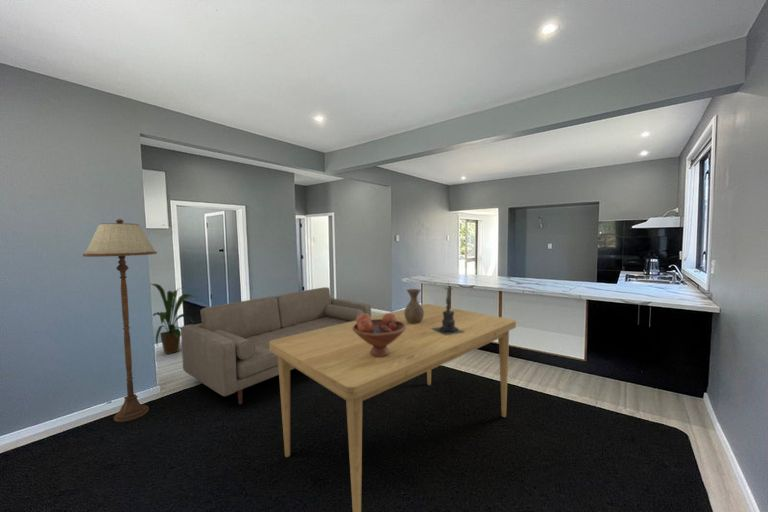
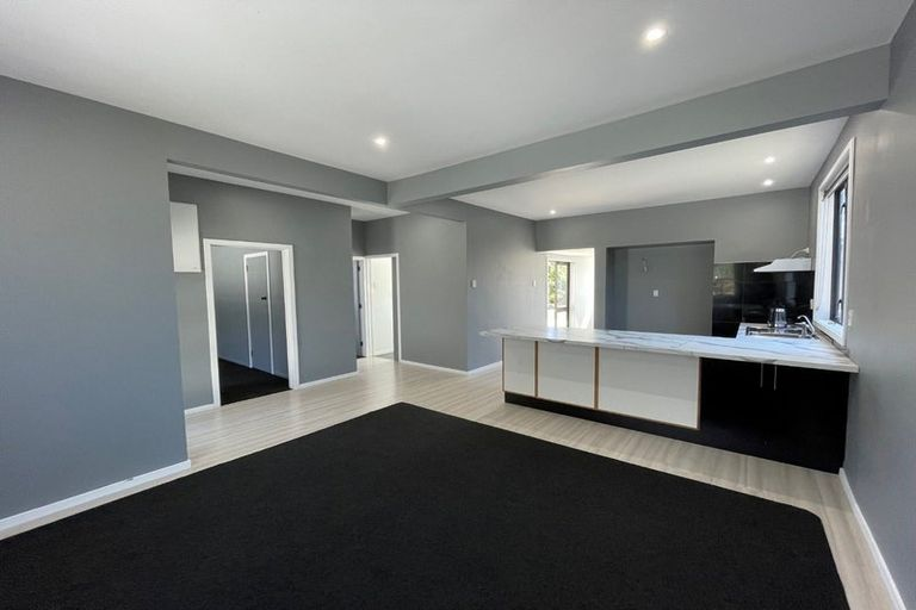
- sofa [180,286,372,405]
- house plant [150,283,199,355]
- fruit bowl [353,312,406,357]
- candle holder [431,281,464,335]
- floor lamp [82,218,158,423]
- dining table [270,303,517,512]
- vase [404,288,424,323]
